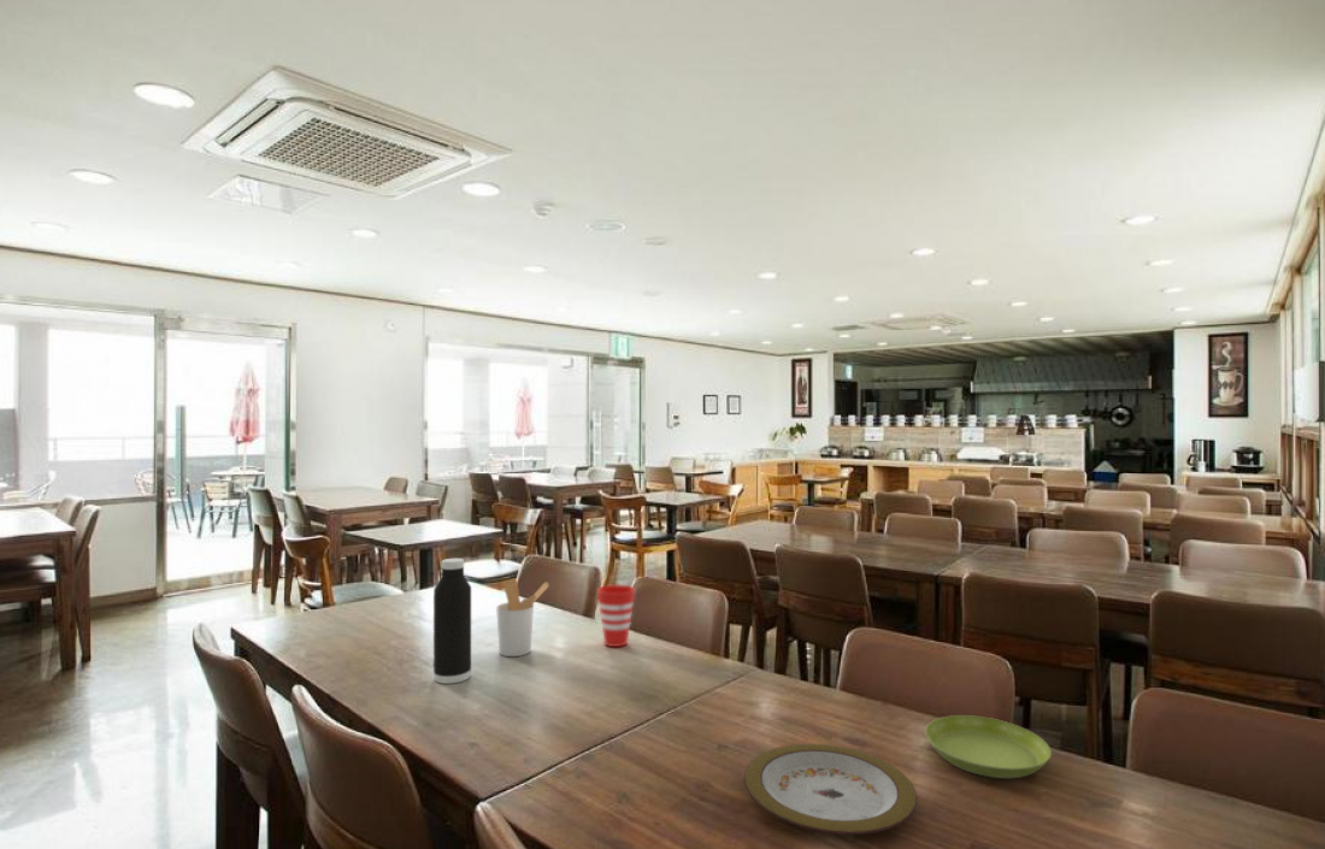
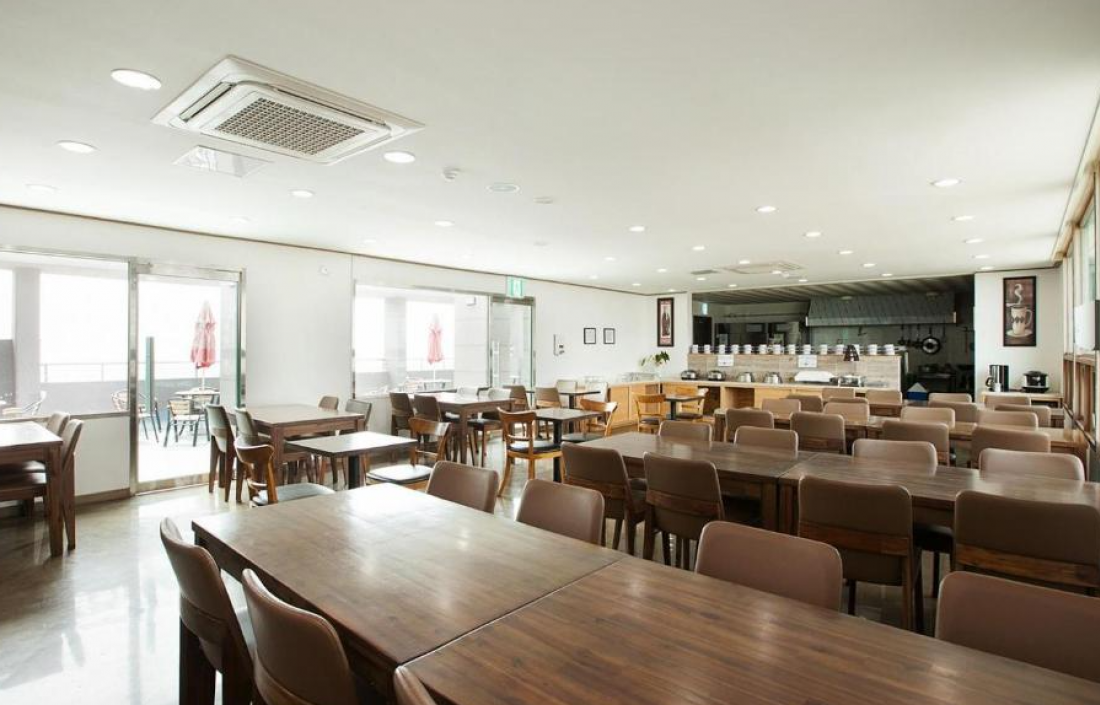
- utensil holder [495,578,550,658]
- plate [743,743,918,836]
- cup [596,584,636,648]
- saucer [924,714,1053,779]
- water bottle [432,558,472,685]
